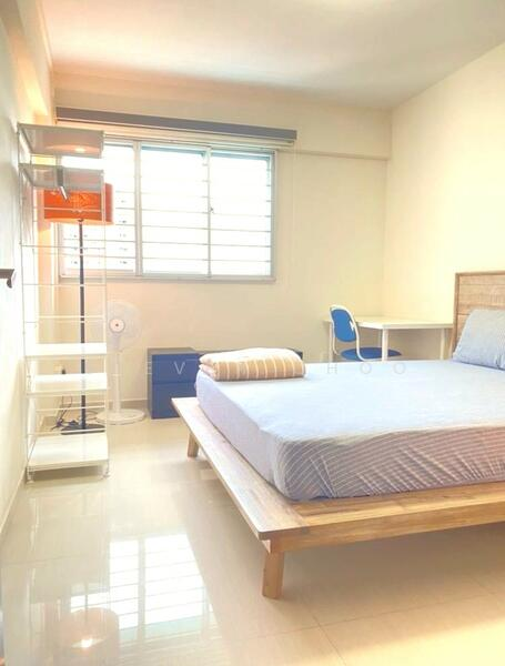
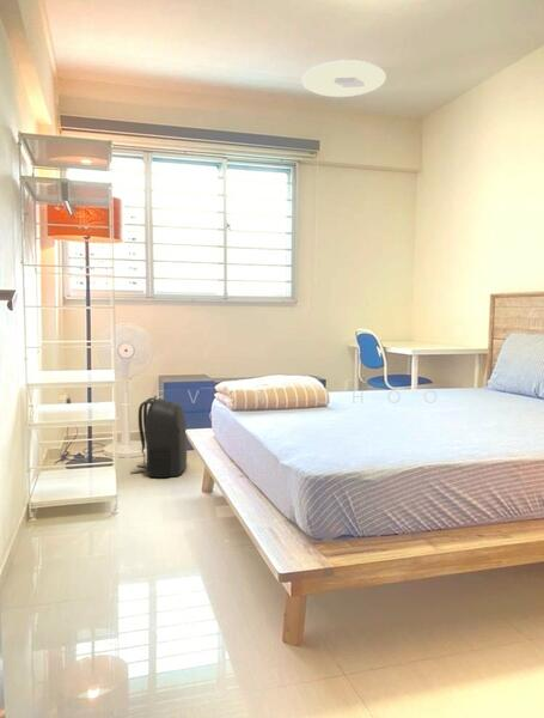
+ backpack [130,395,188,479]
+ ceiling light [300,59,387,98]
